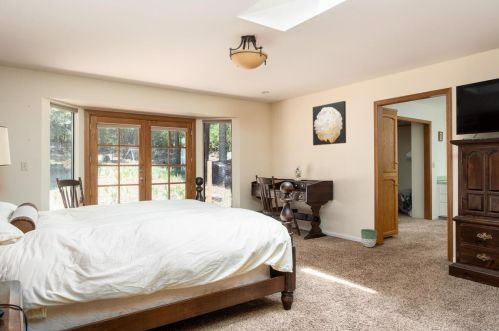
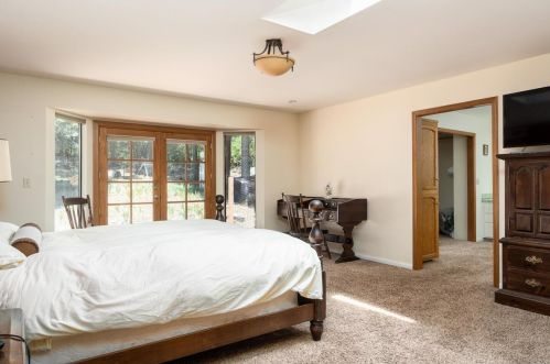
- wall art [312,100,347,146]
- planter [360,228,378,248]
